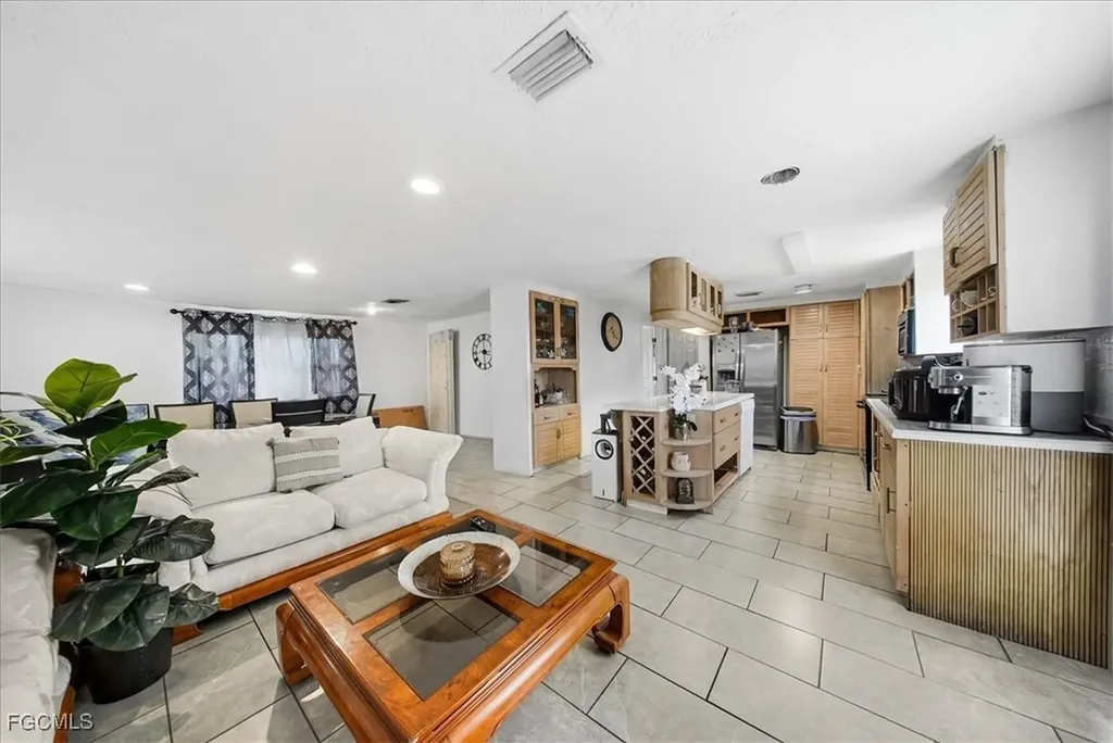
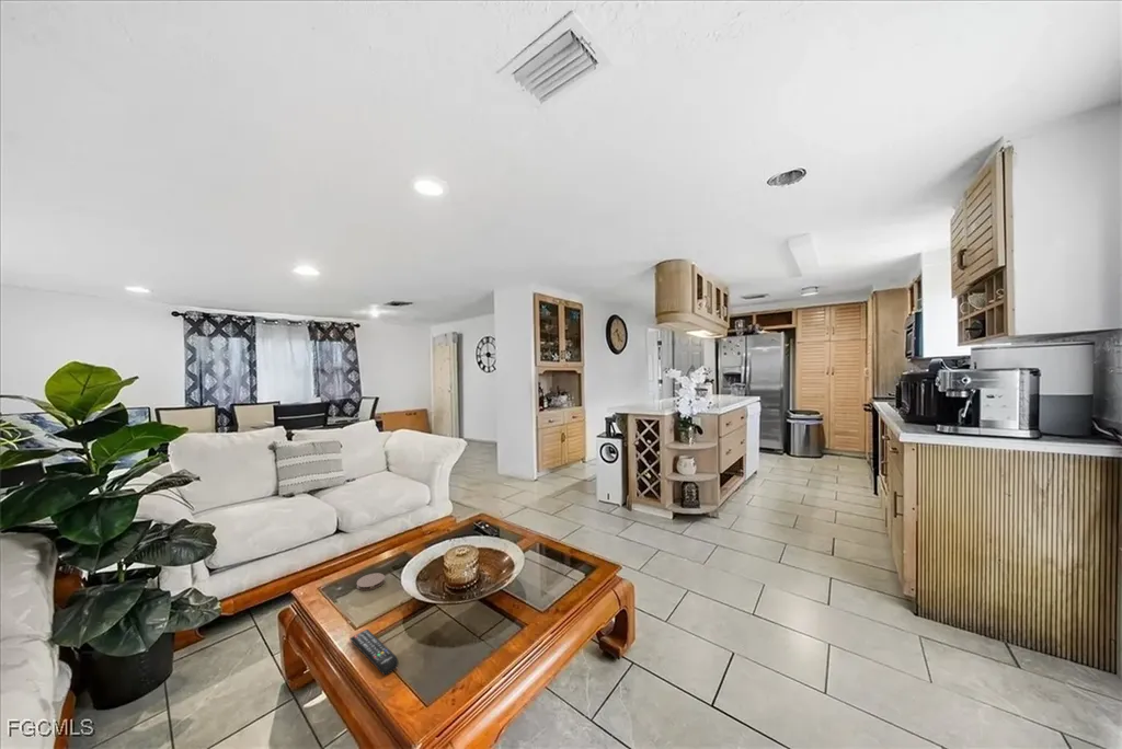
+ coaster [356,572,386,591]
+ remote control [348,629,399,676]
